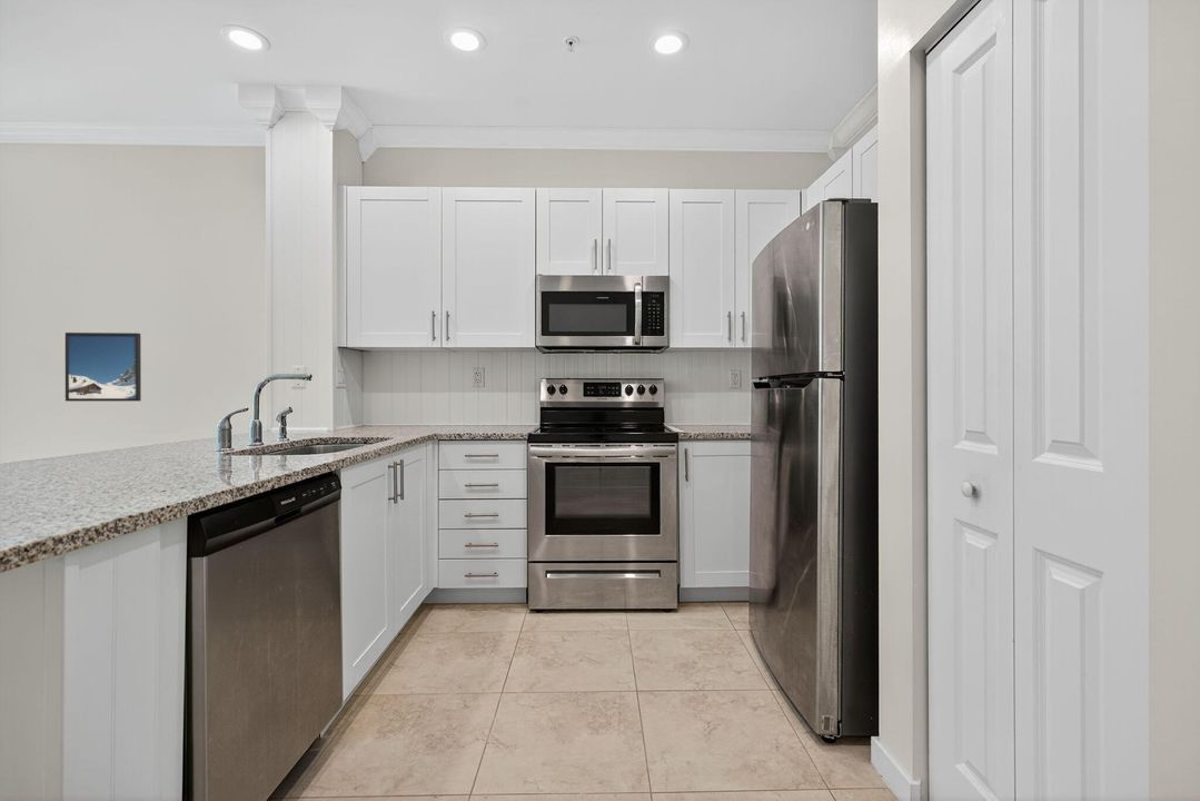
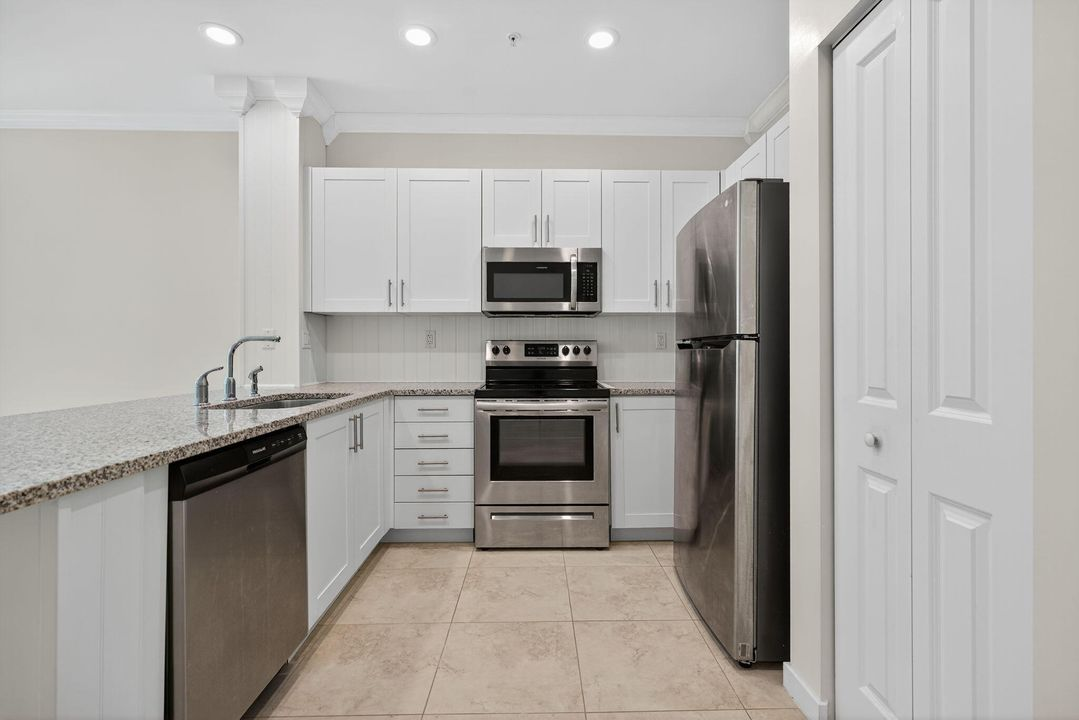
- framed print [65,332,142,403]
